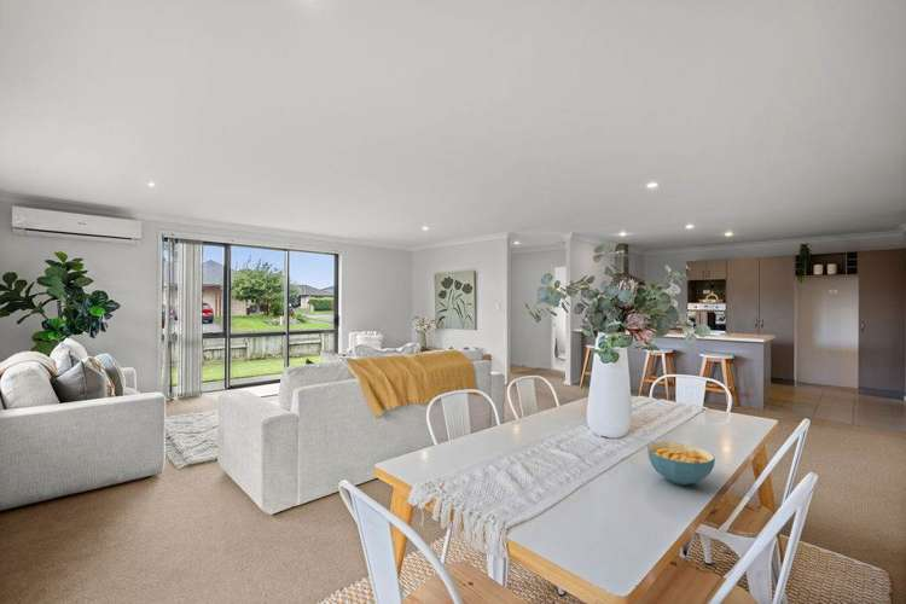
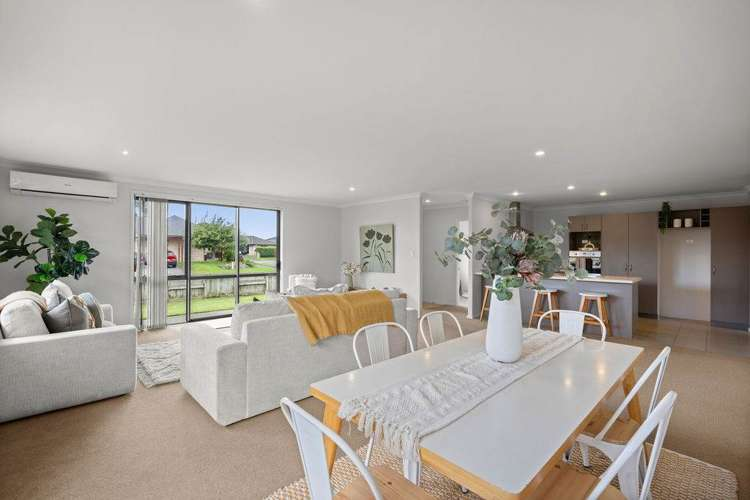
- cereal bowl [646,441,716,486]
